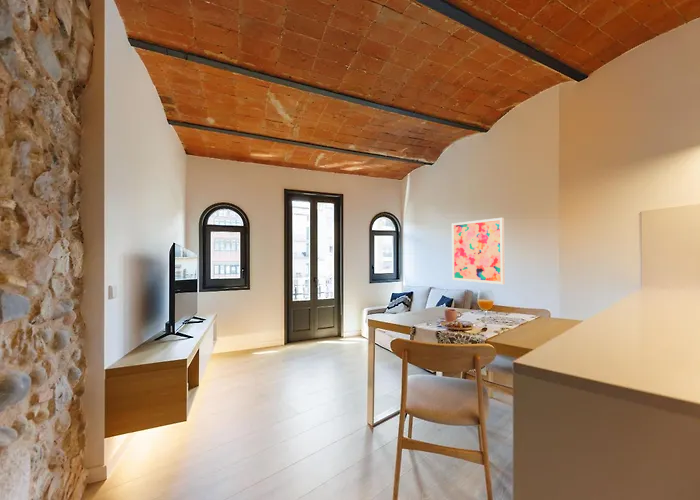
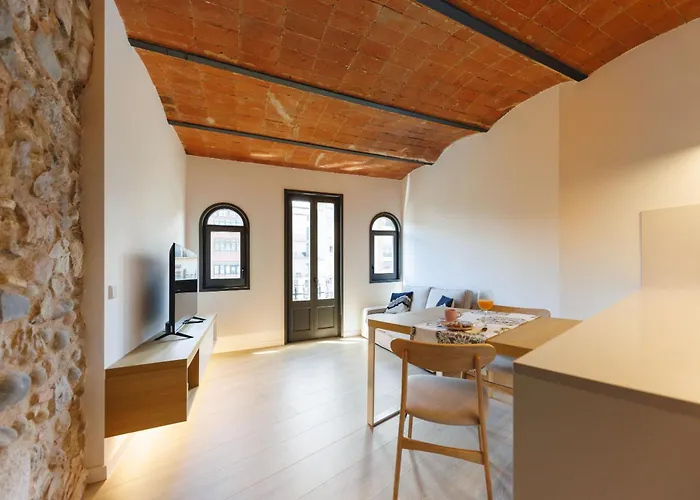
- wall art [451,217,506,285]
